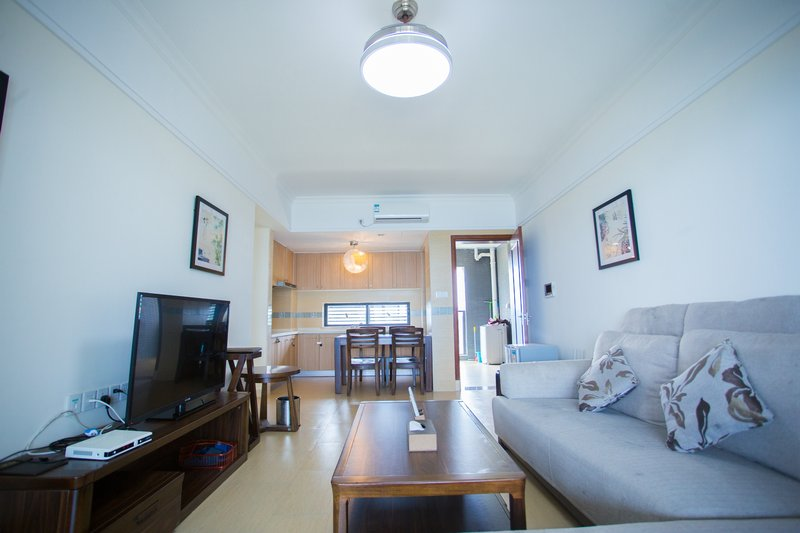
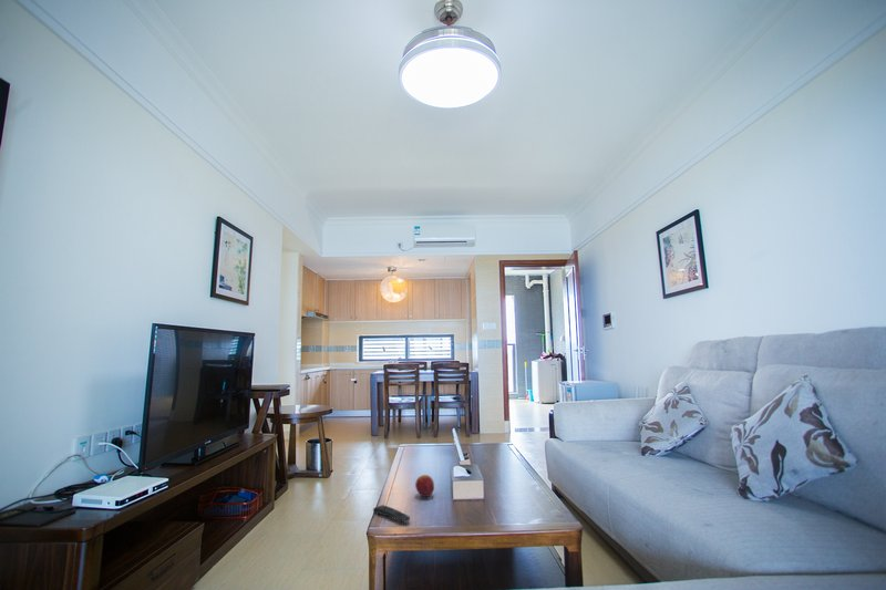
+ remote control [372,504,411,525]
+ fruit [414,474,435,498]
